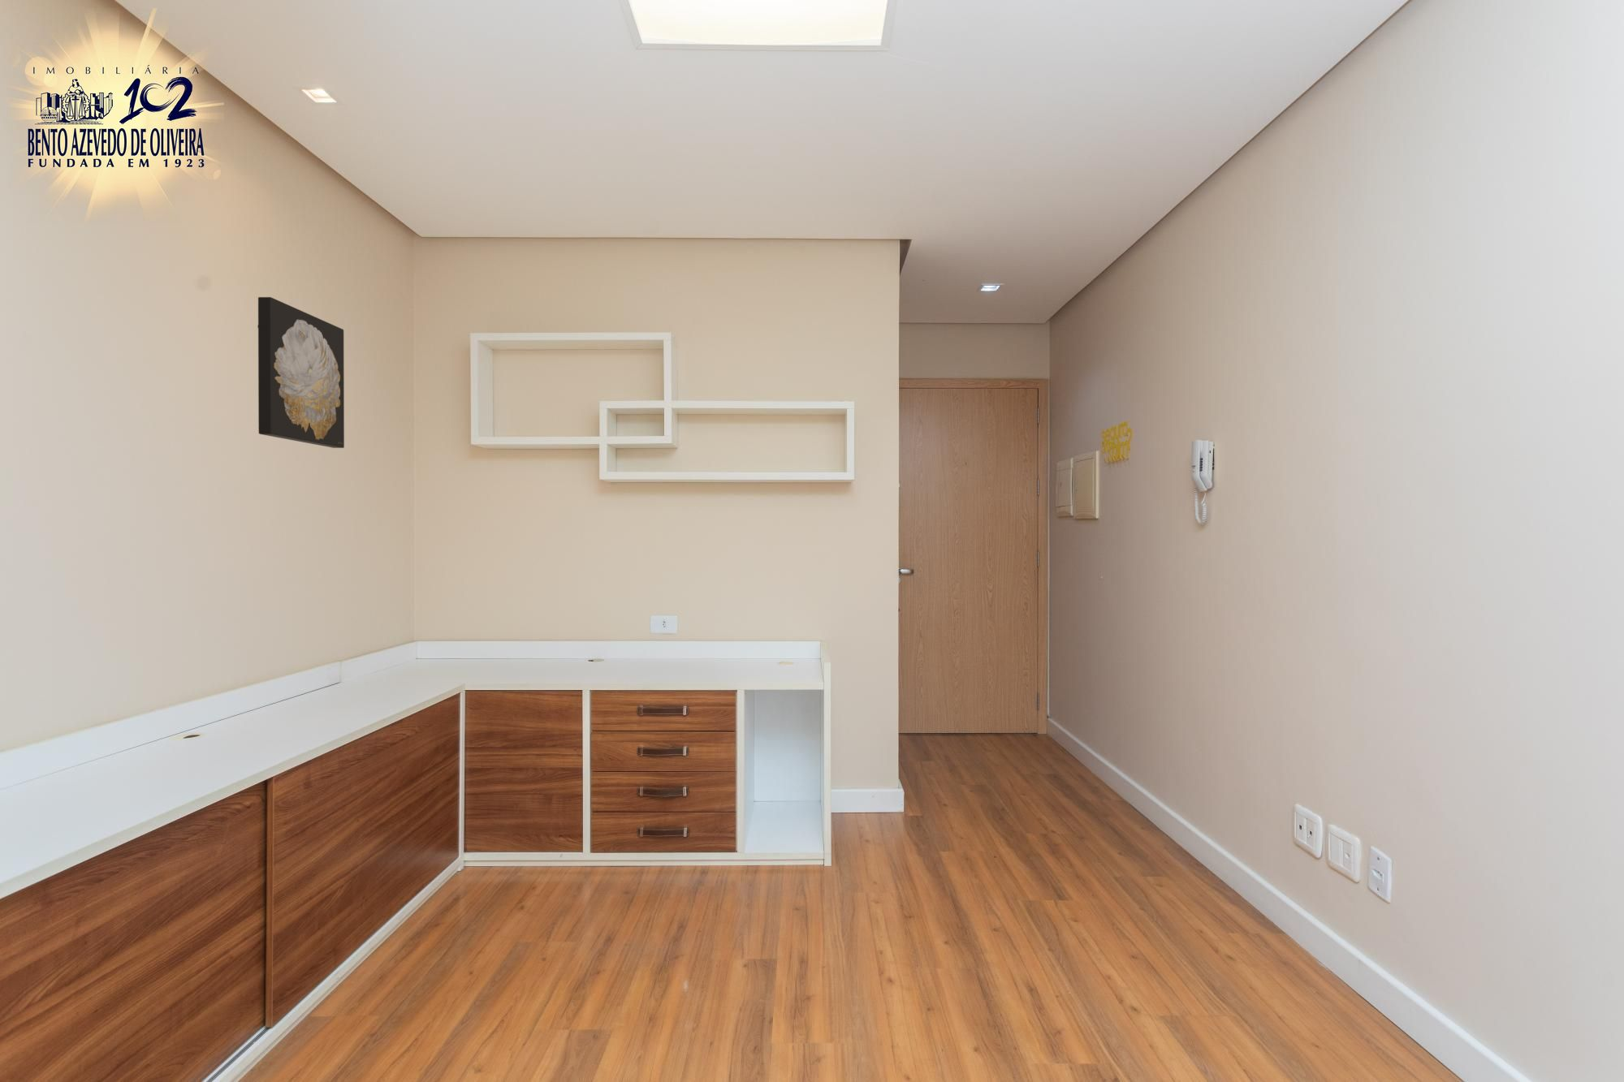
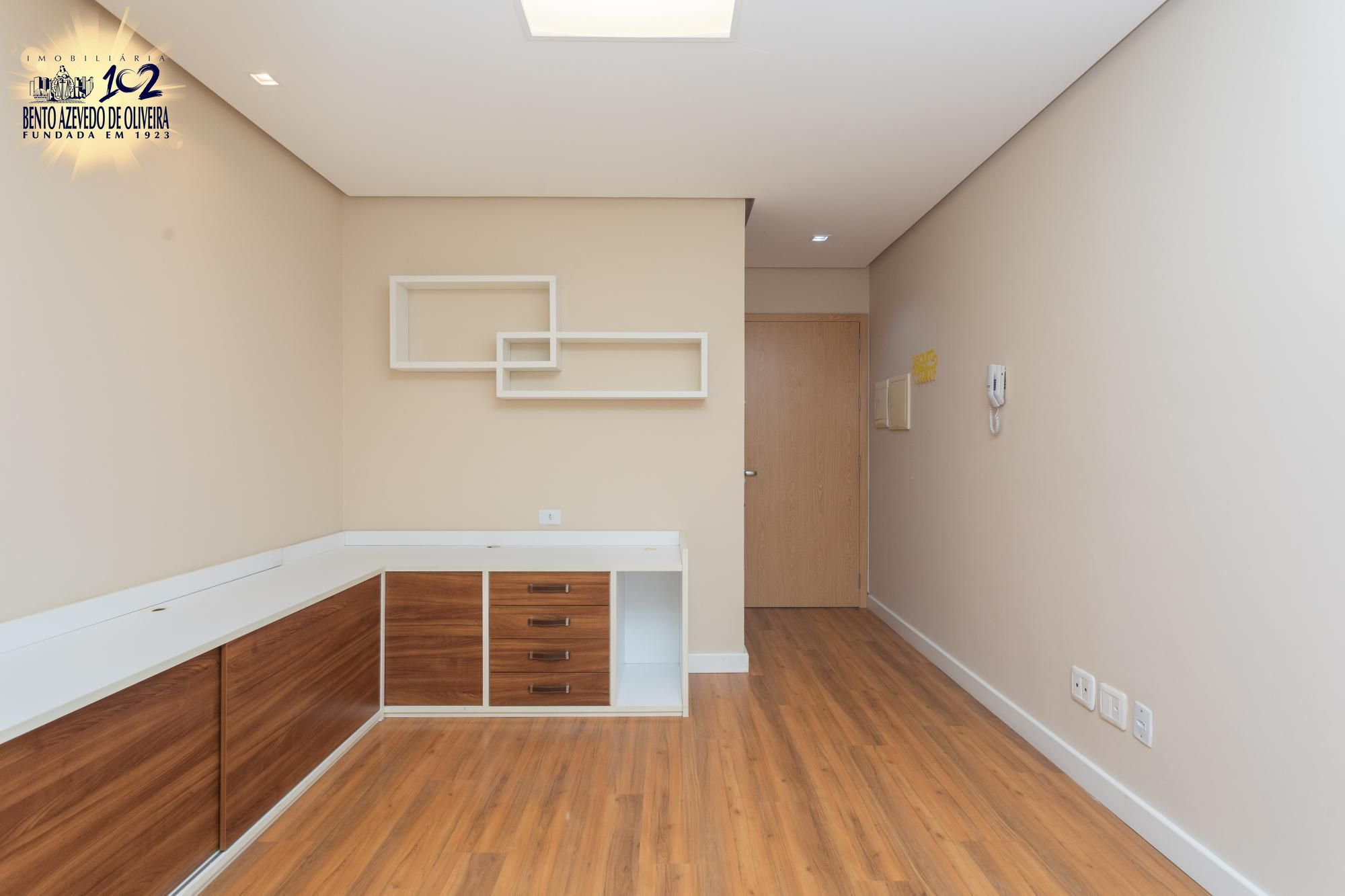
- wall art [257,296,345,449]
